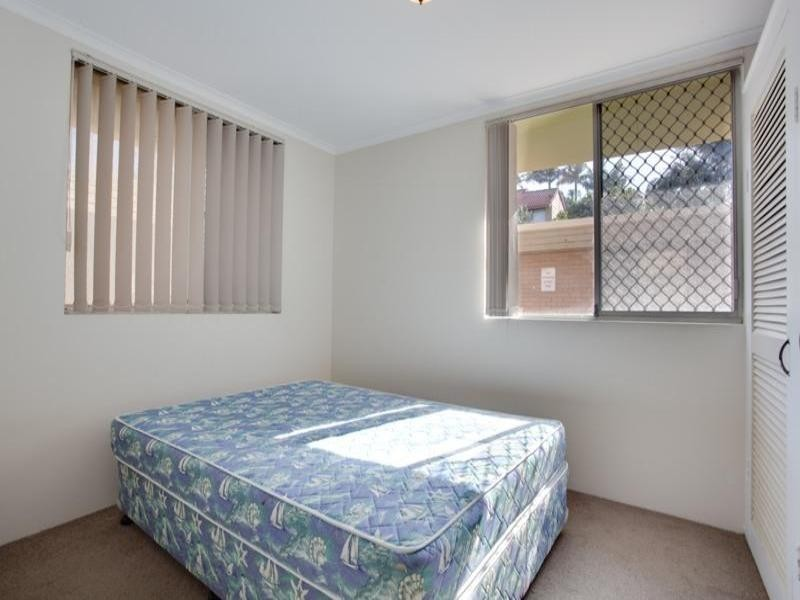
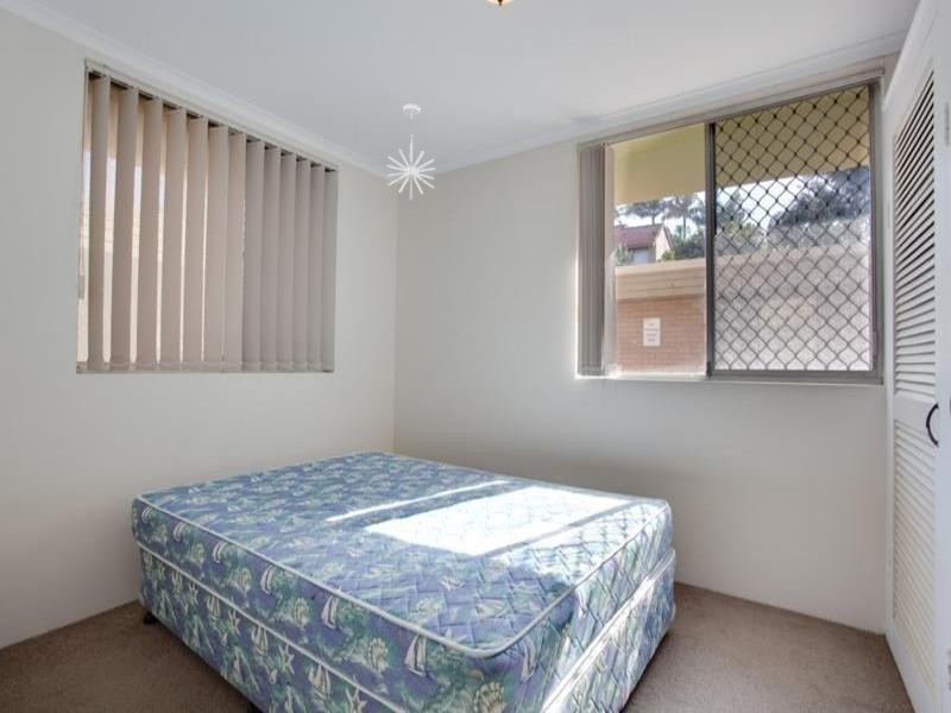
+ pendant light [386,103,436,201]
